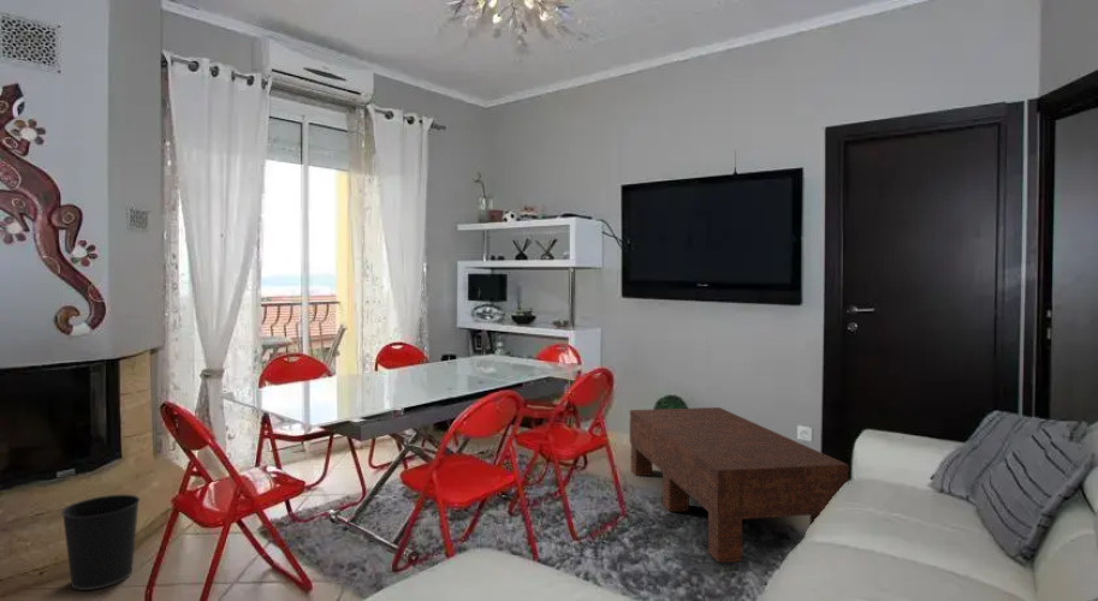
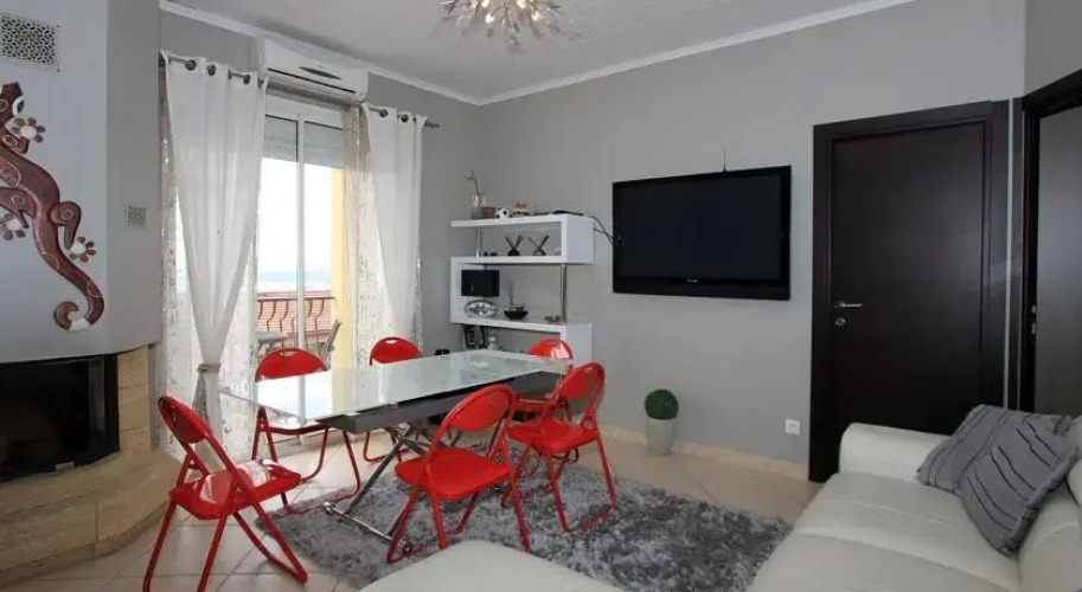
- coffee table [629,406,849,564]
- wastebasket [60,493,142,591]
